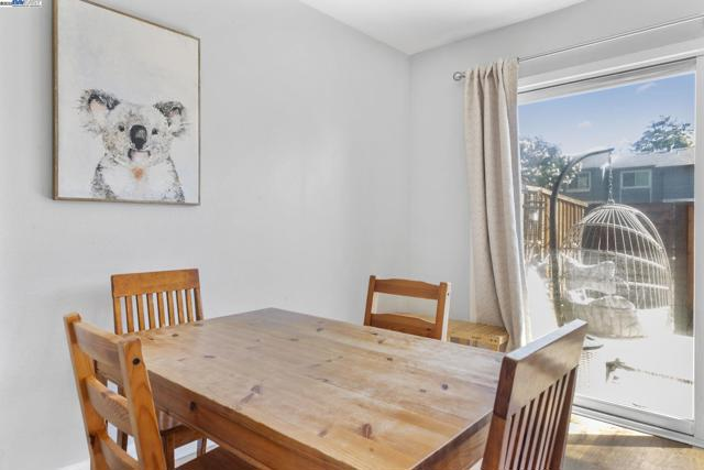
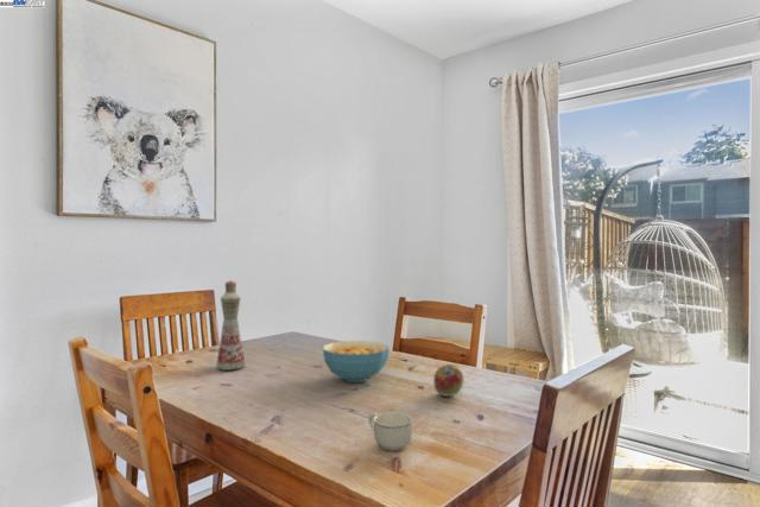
+ cup [367,411,413,452]
+ cereal bowl [322,340,391,384]
+ fruit [432,363,464,398]
+ bottle [215,279,246,372]
